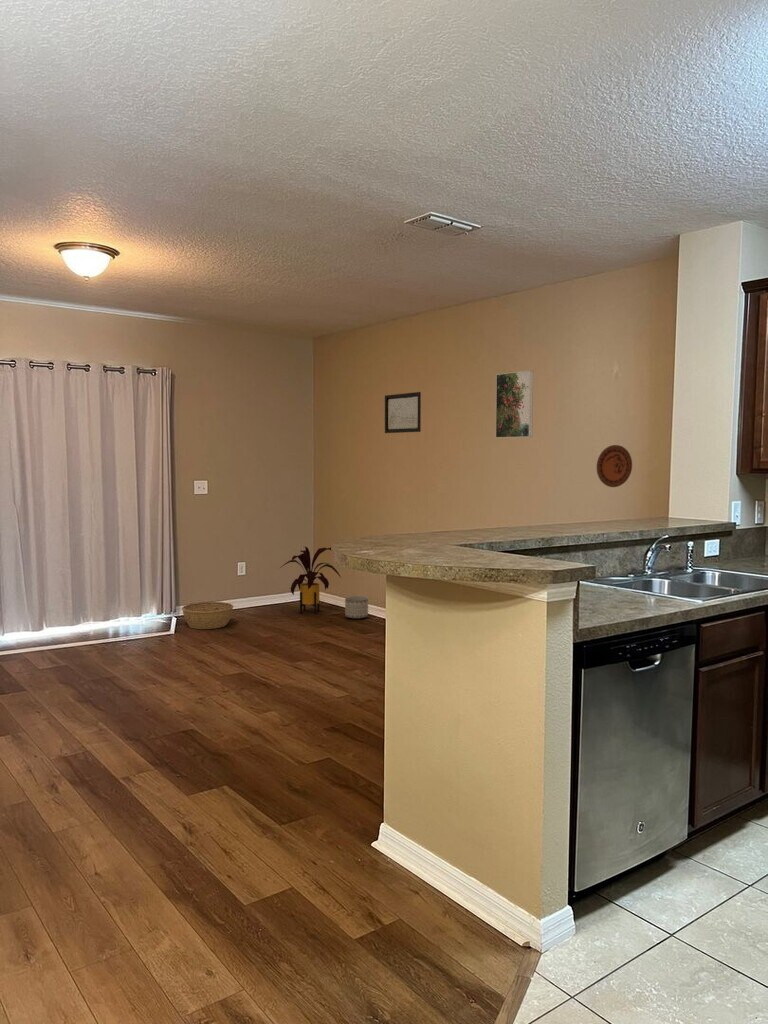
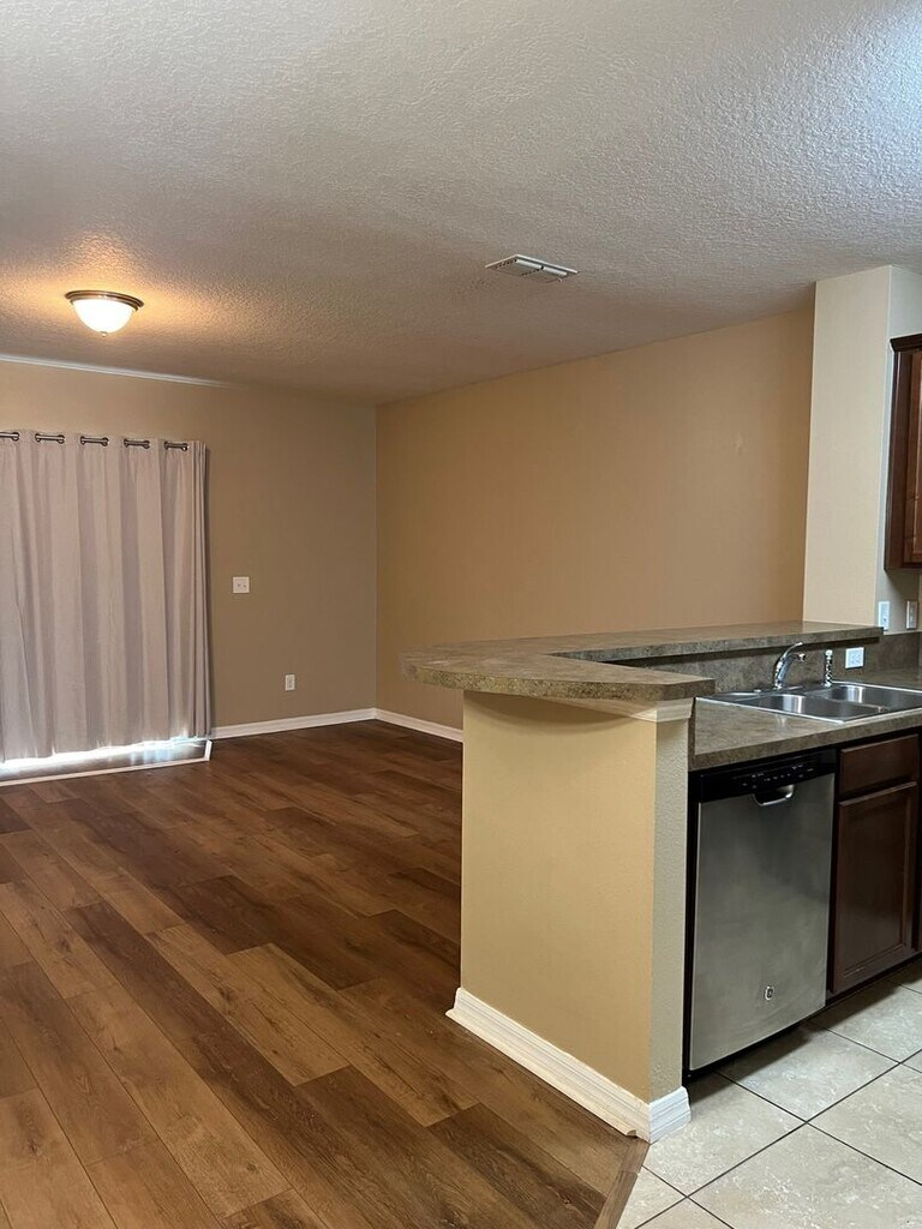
- planter [344,595,369,620]
- wall art [384,391,422,434]
- house plant [279,546,342,615]
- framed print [495,369,534,439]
- decorative plate [596,444,633,488]
- basket [181,601,234,630]
